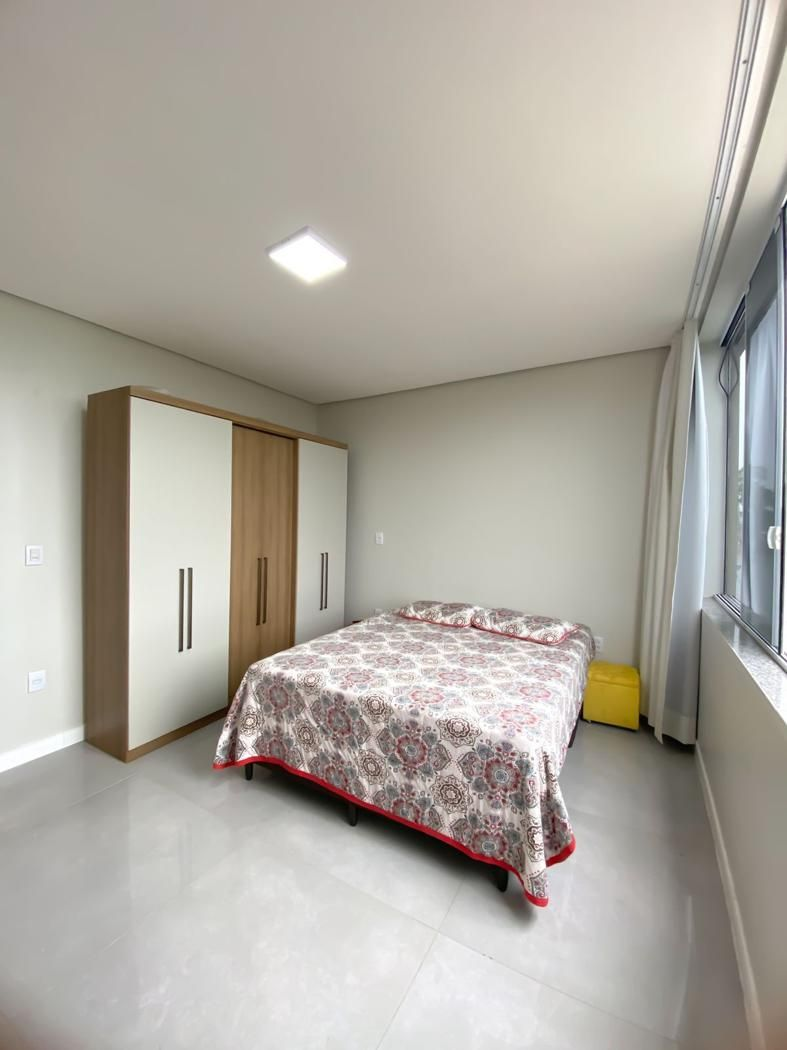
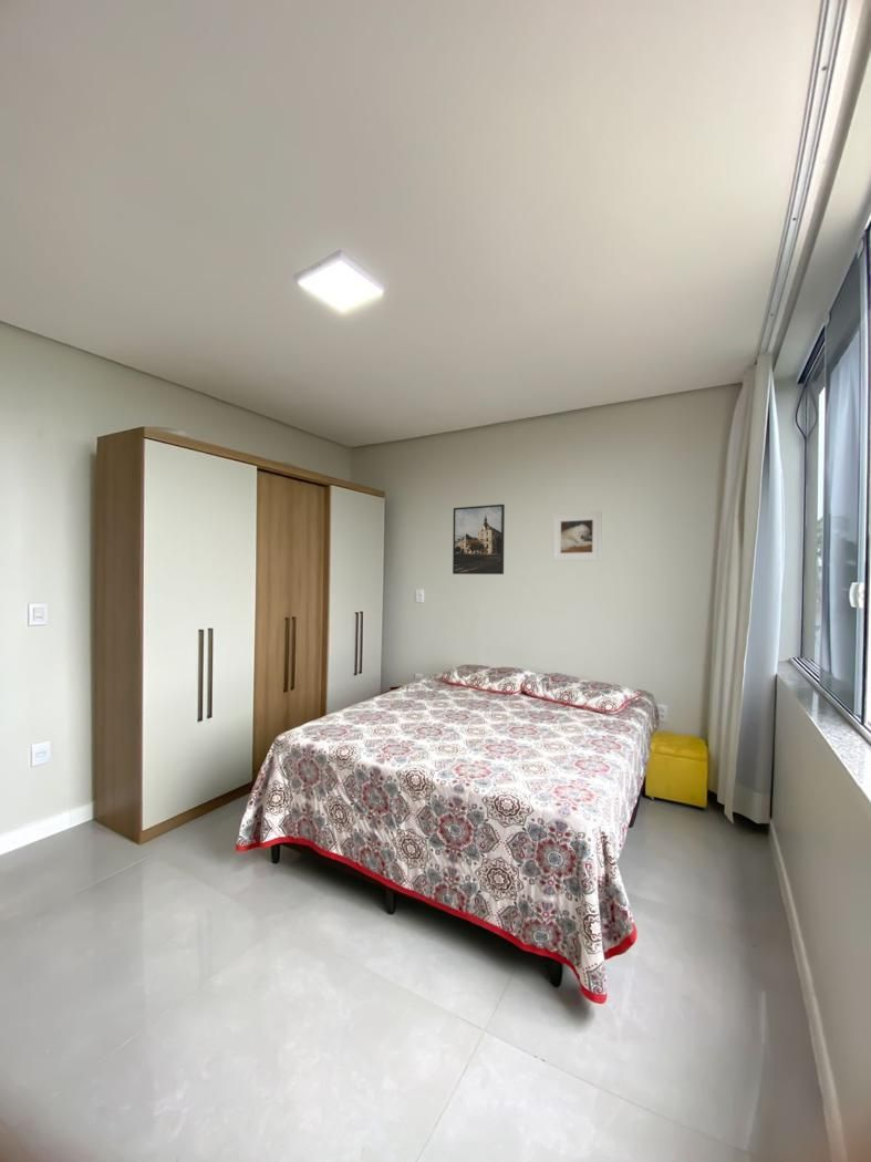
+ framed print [551,510,603,562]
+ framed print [452,504,506,575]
